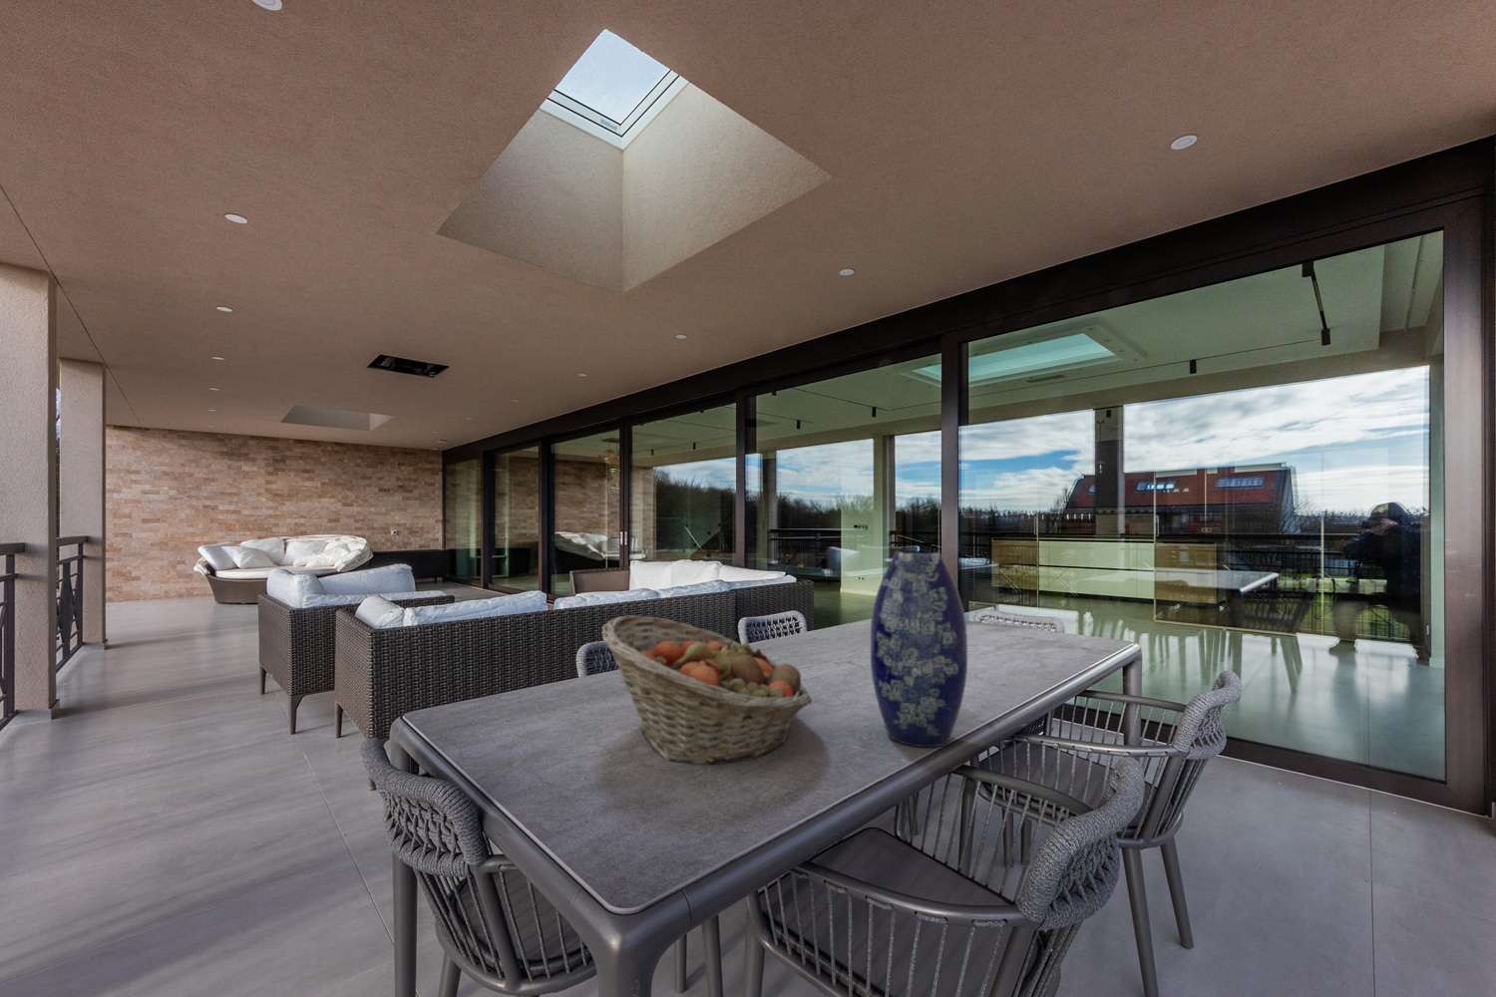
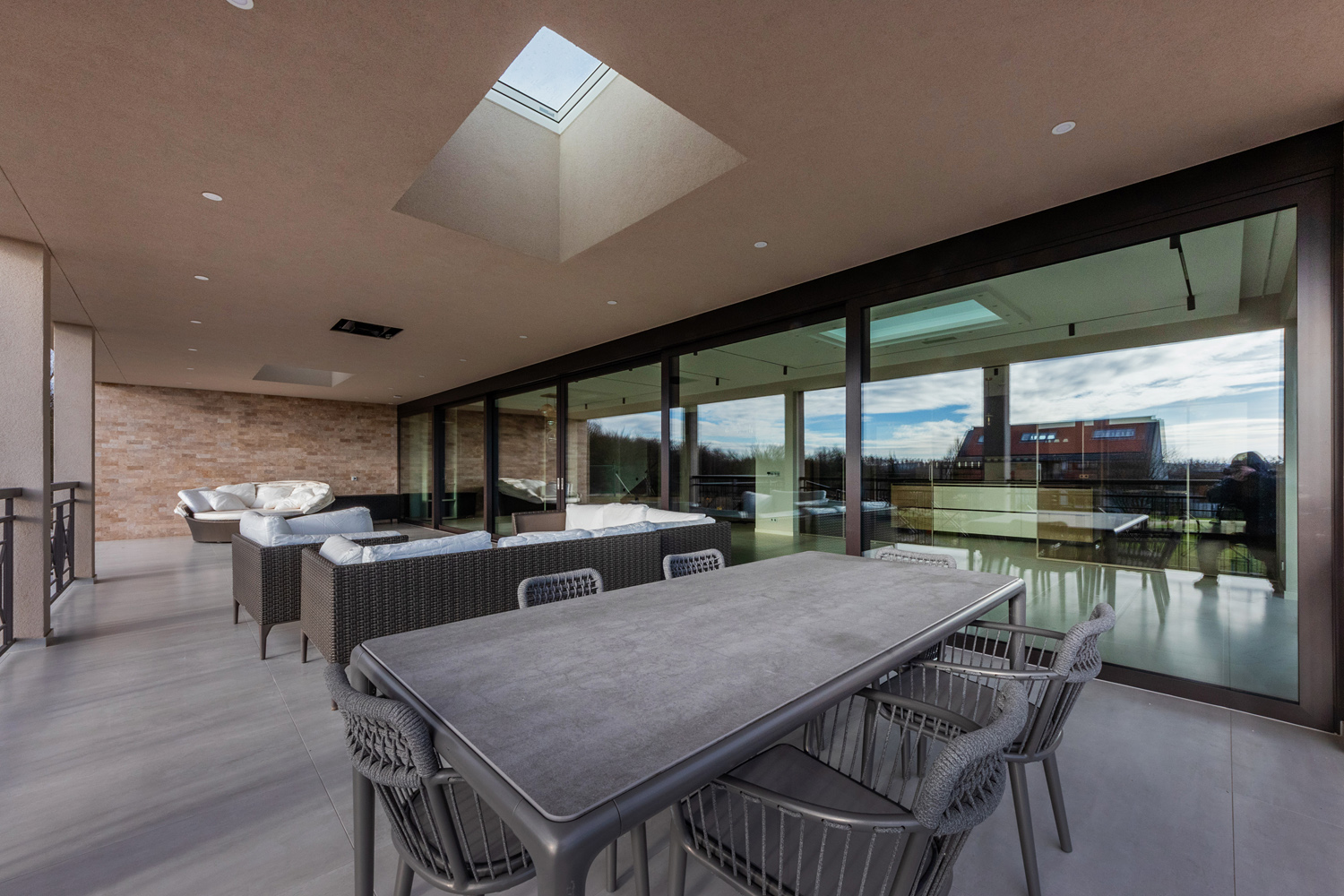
- vase [869,551,968,748]
- fruit basket [600,614,813,766]
